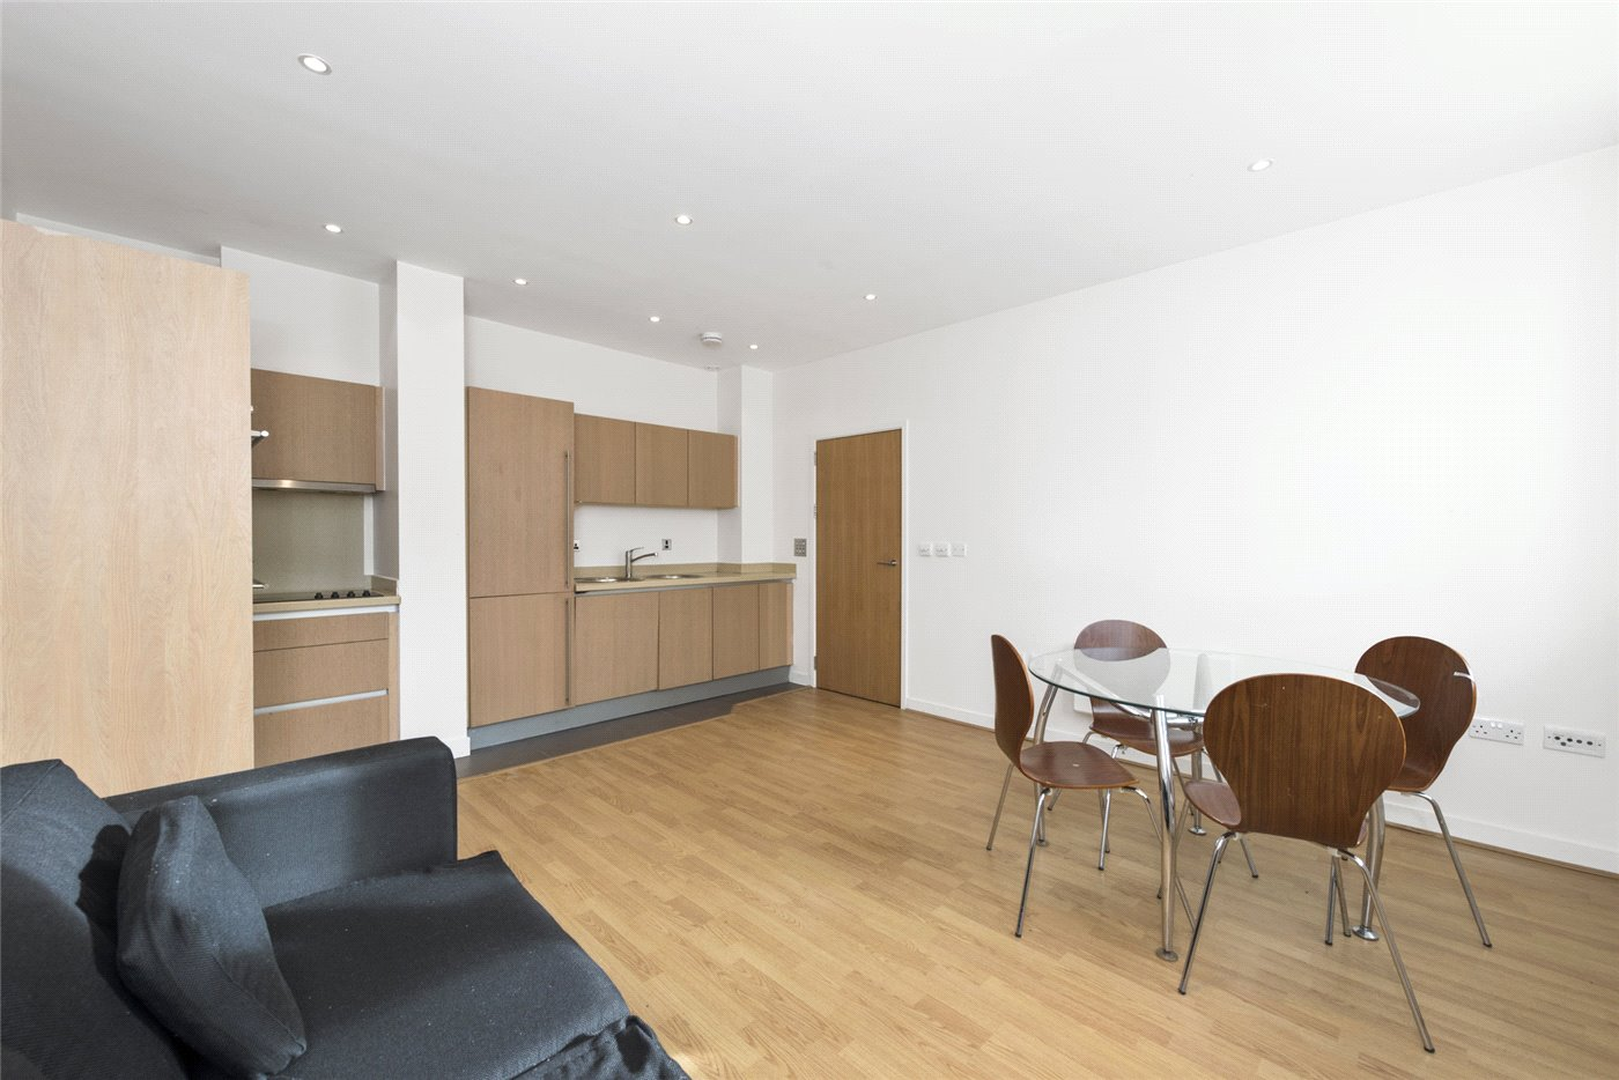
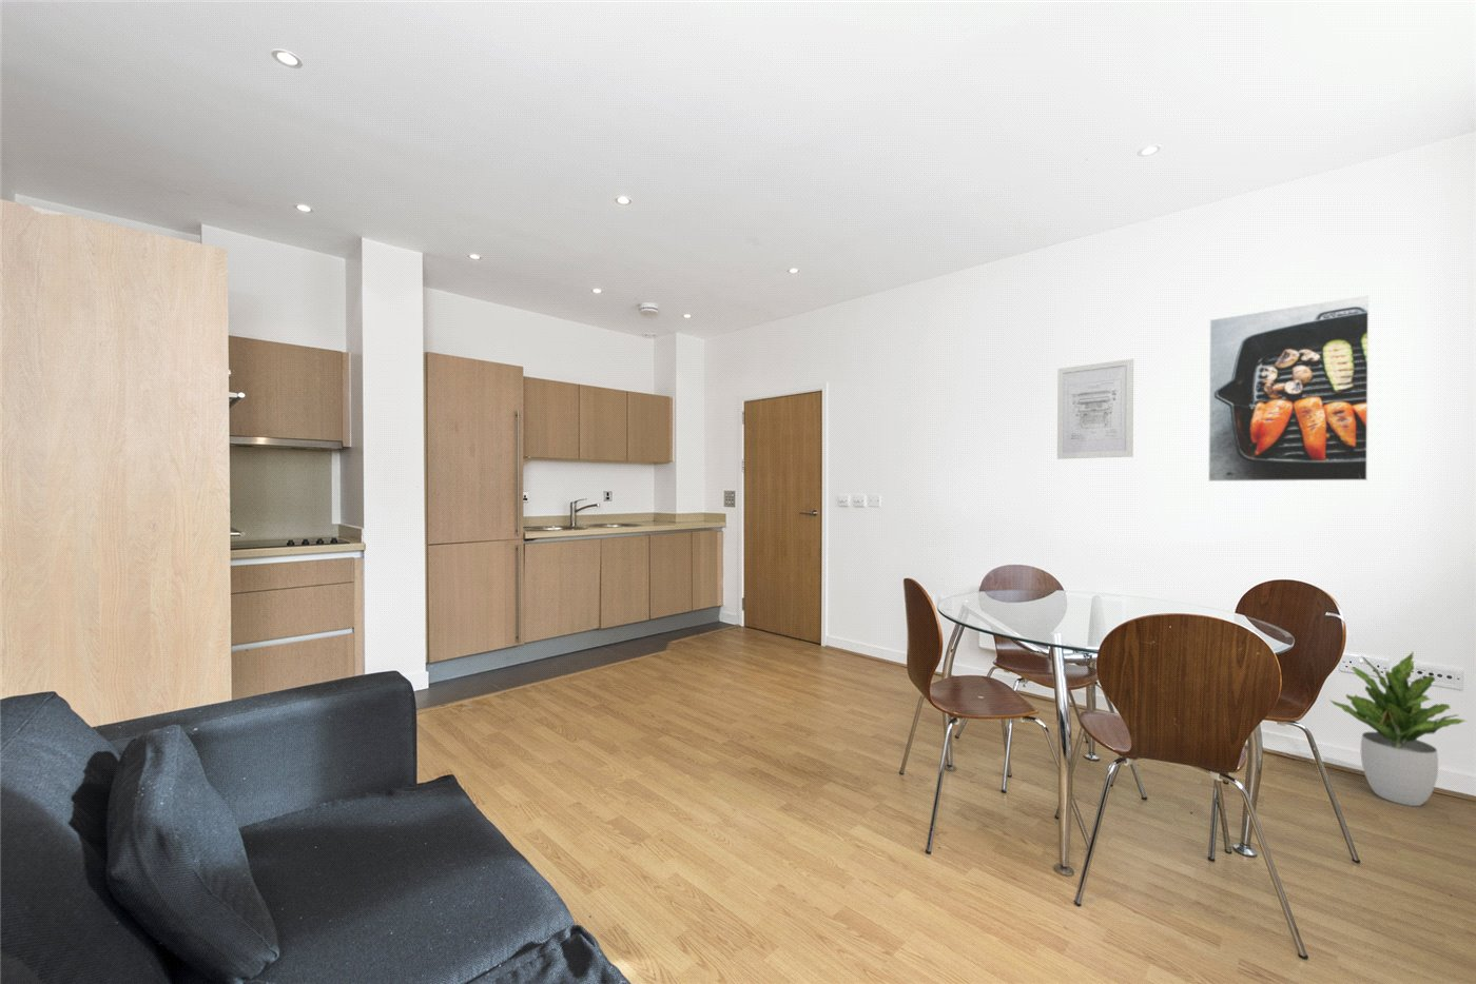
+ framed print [1207,294,1370,482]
+ wall art [1056,358,1134,460]
+ potted plant [1329,651,1467,807]
